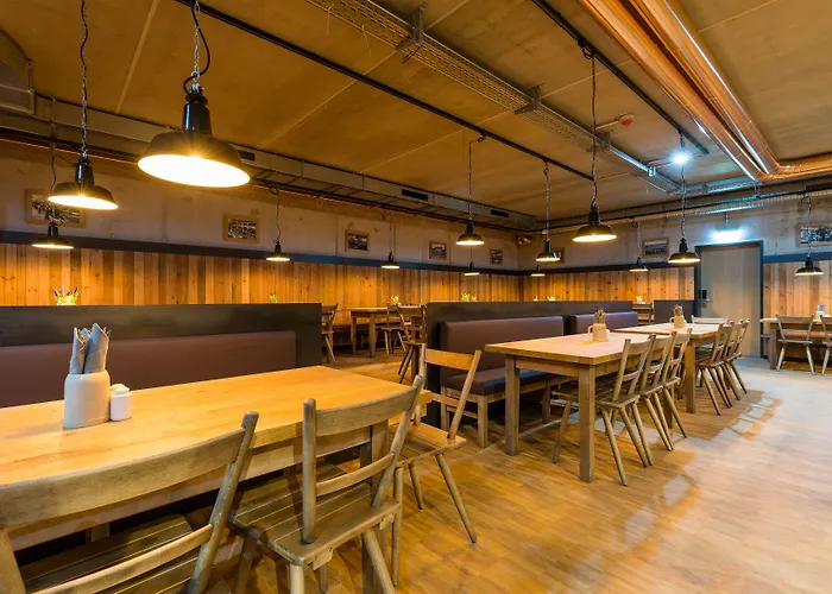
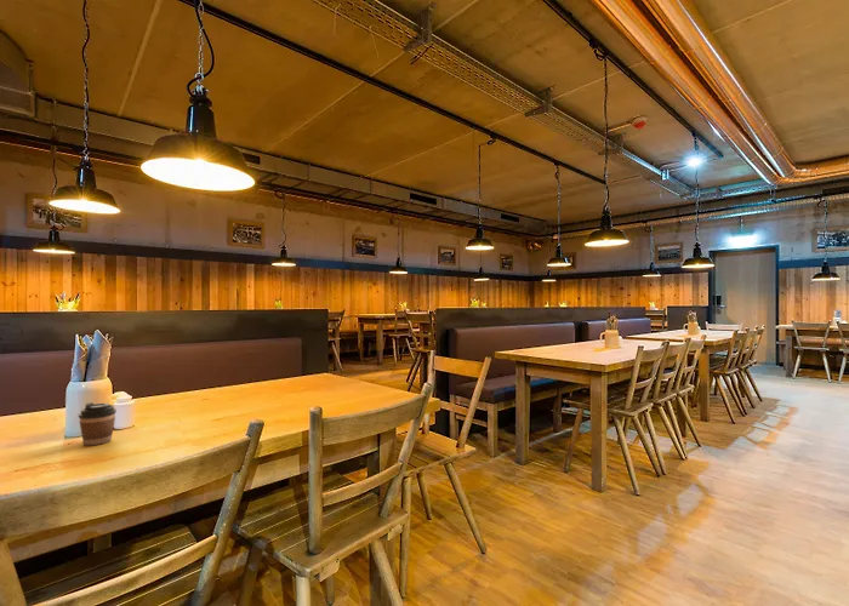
+ coffee cup [78,401,118,446]
